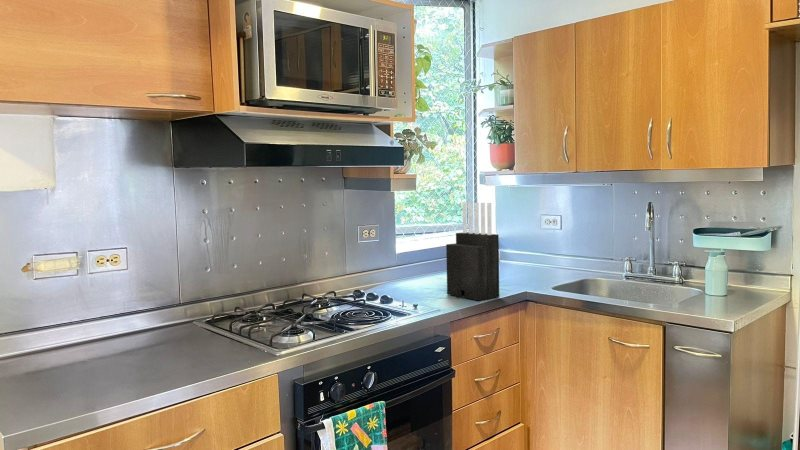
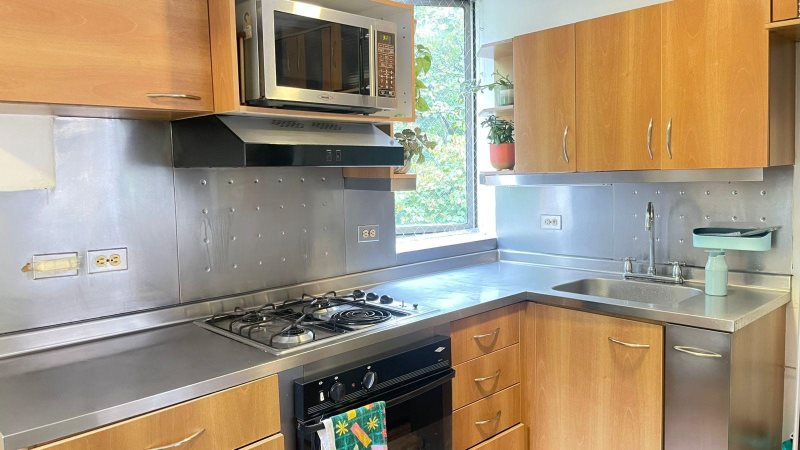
- knife block [445,202,500,302]
